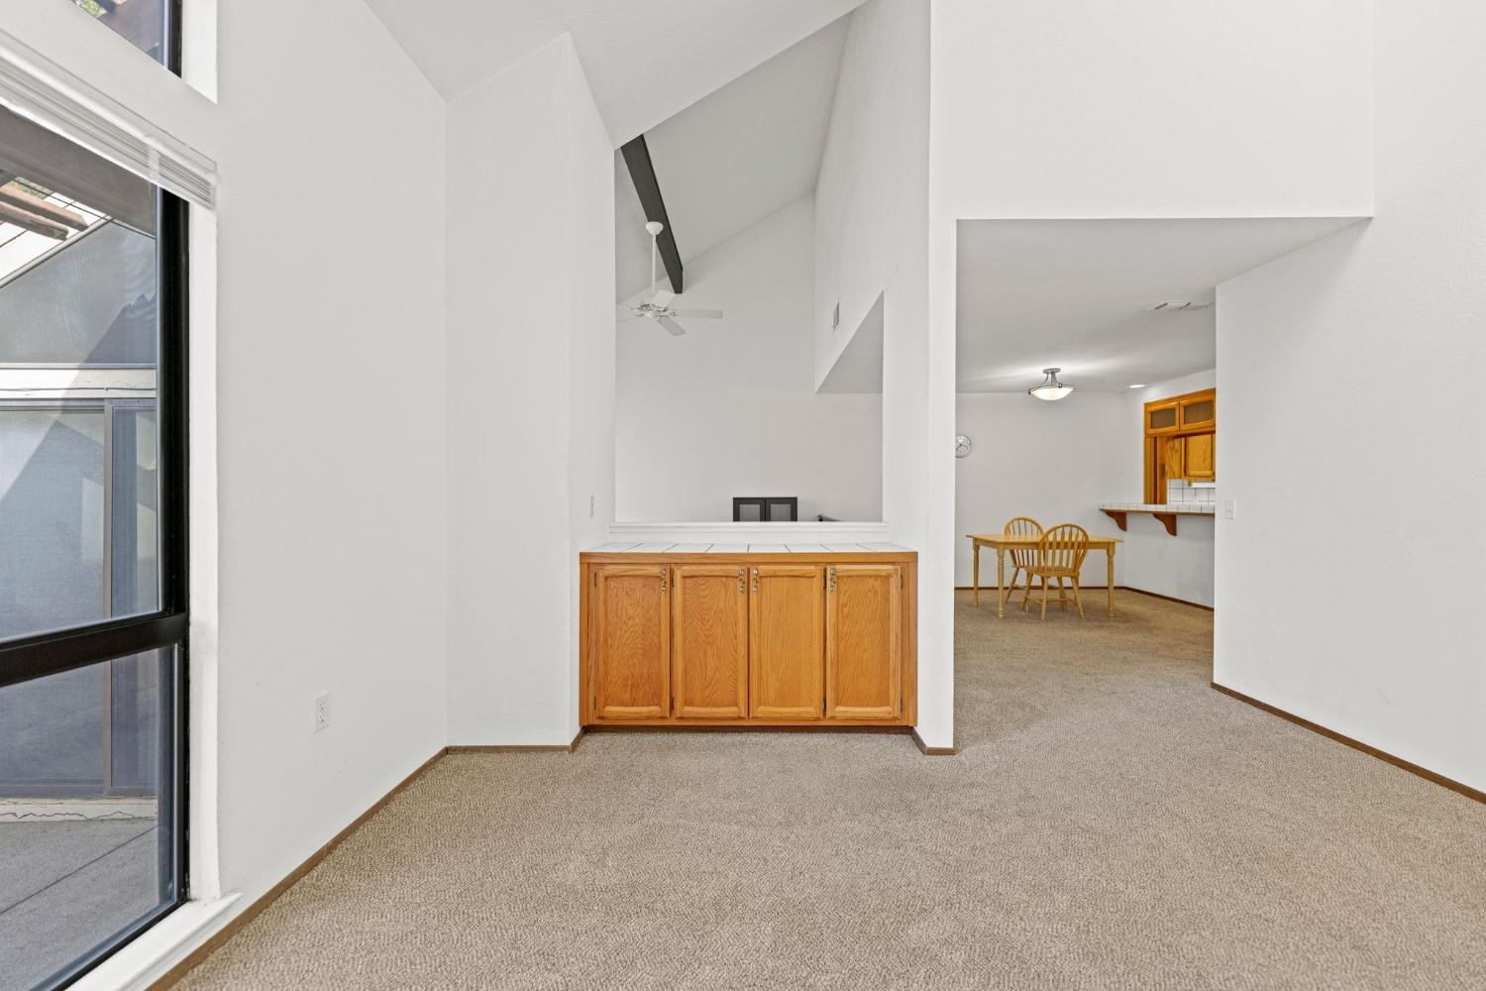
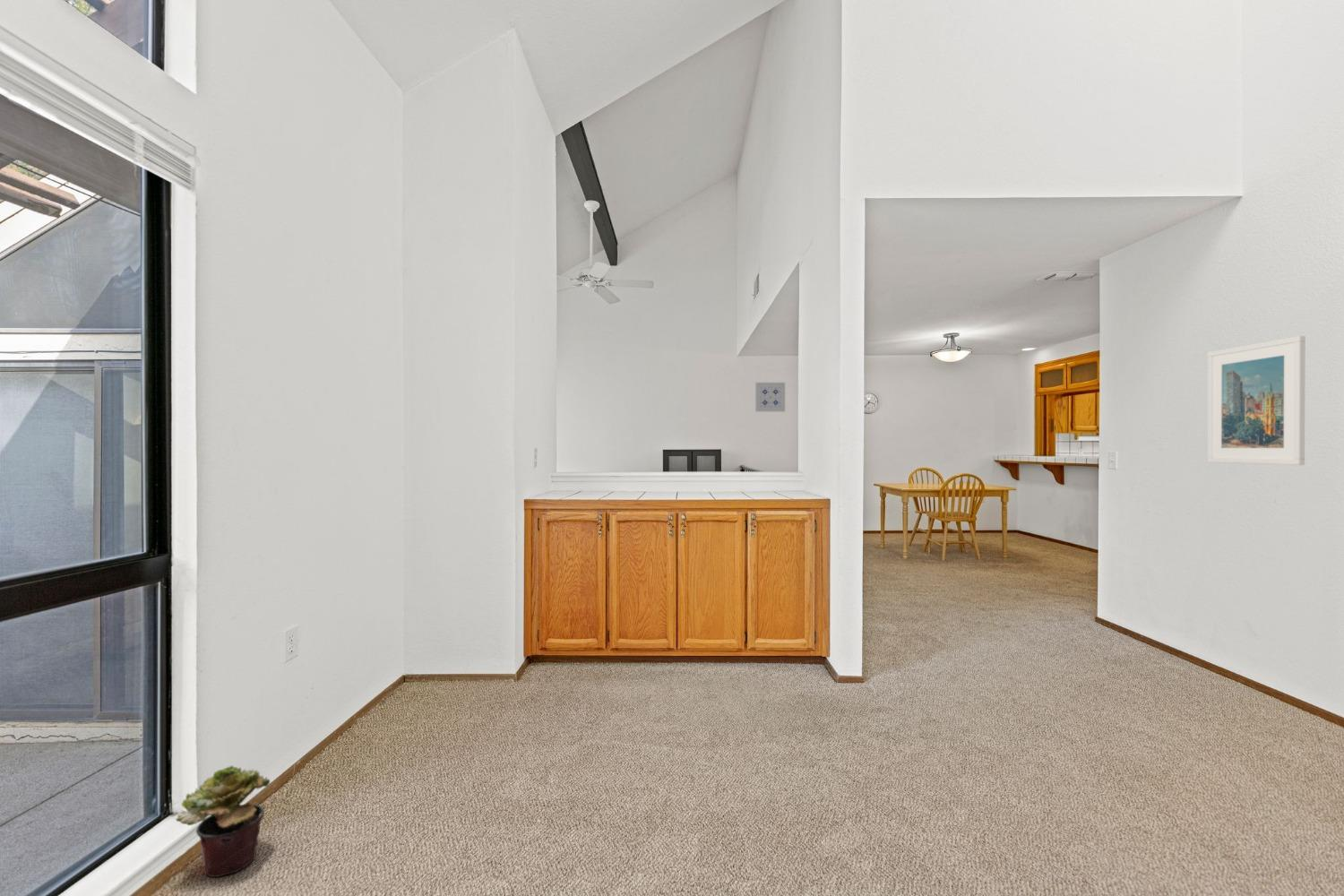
+ potted plant [175,765,271,878]
+ wall art [754,382,786,412]
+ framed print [1207,335,1306,466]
